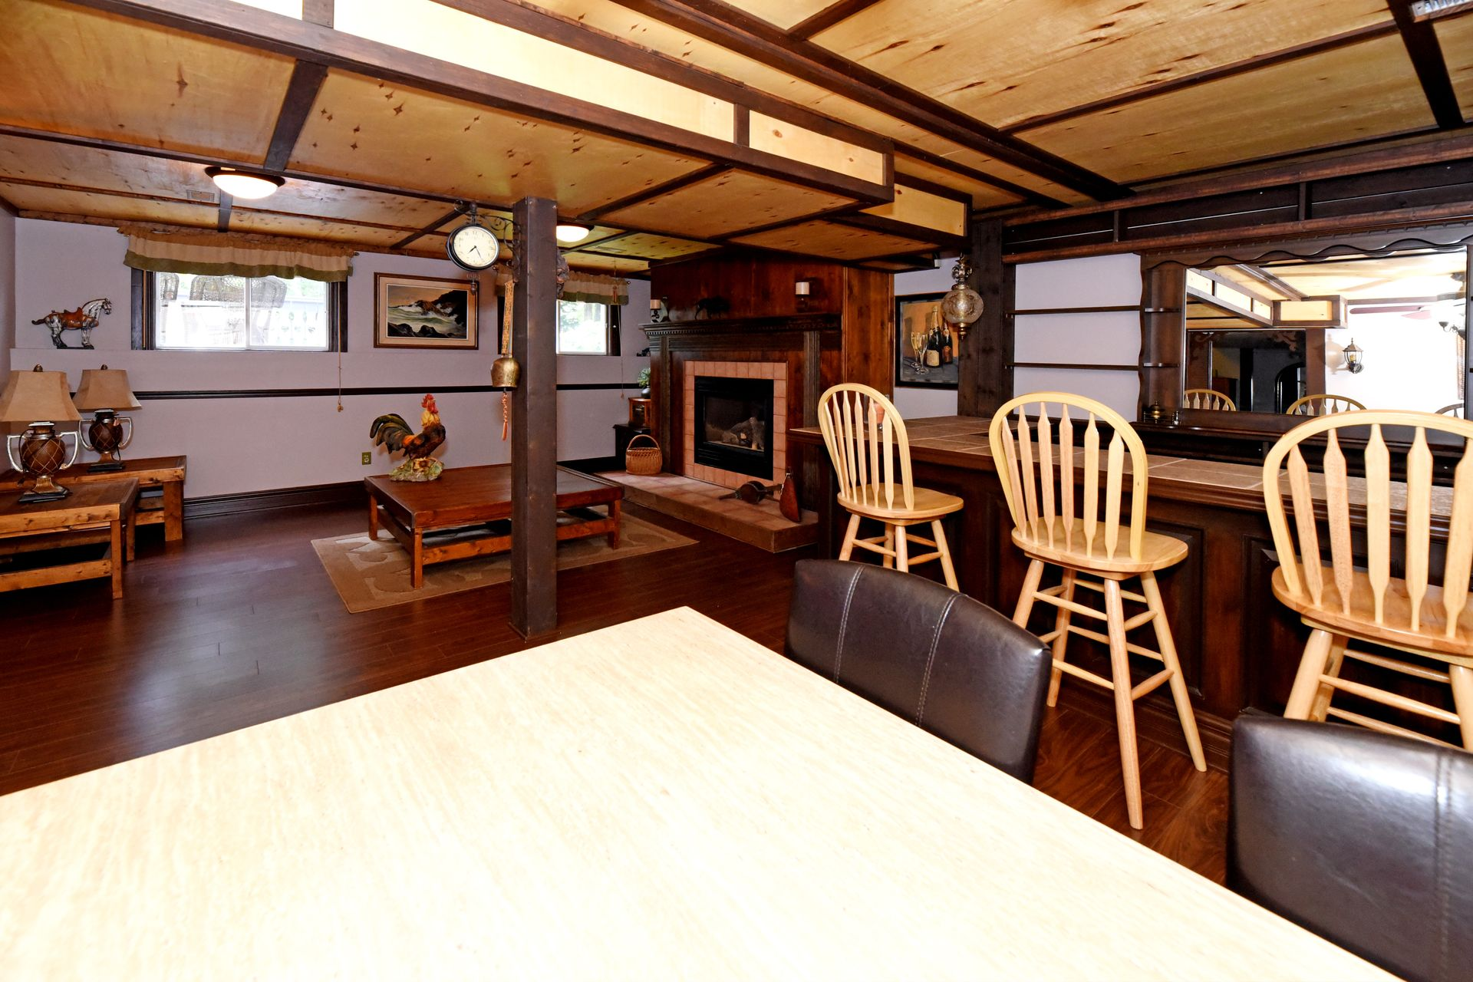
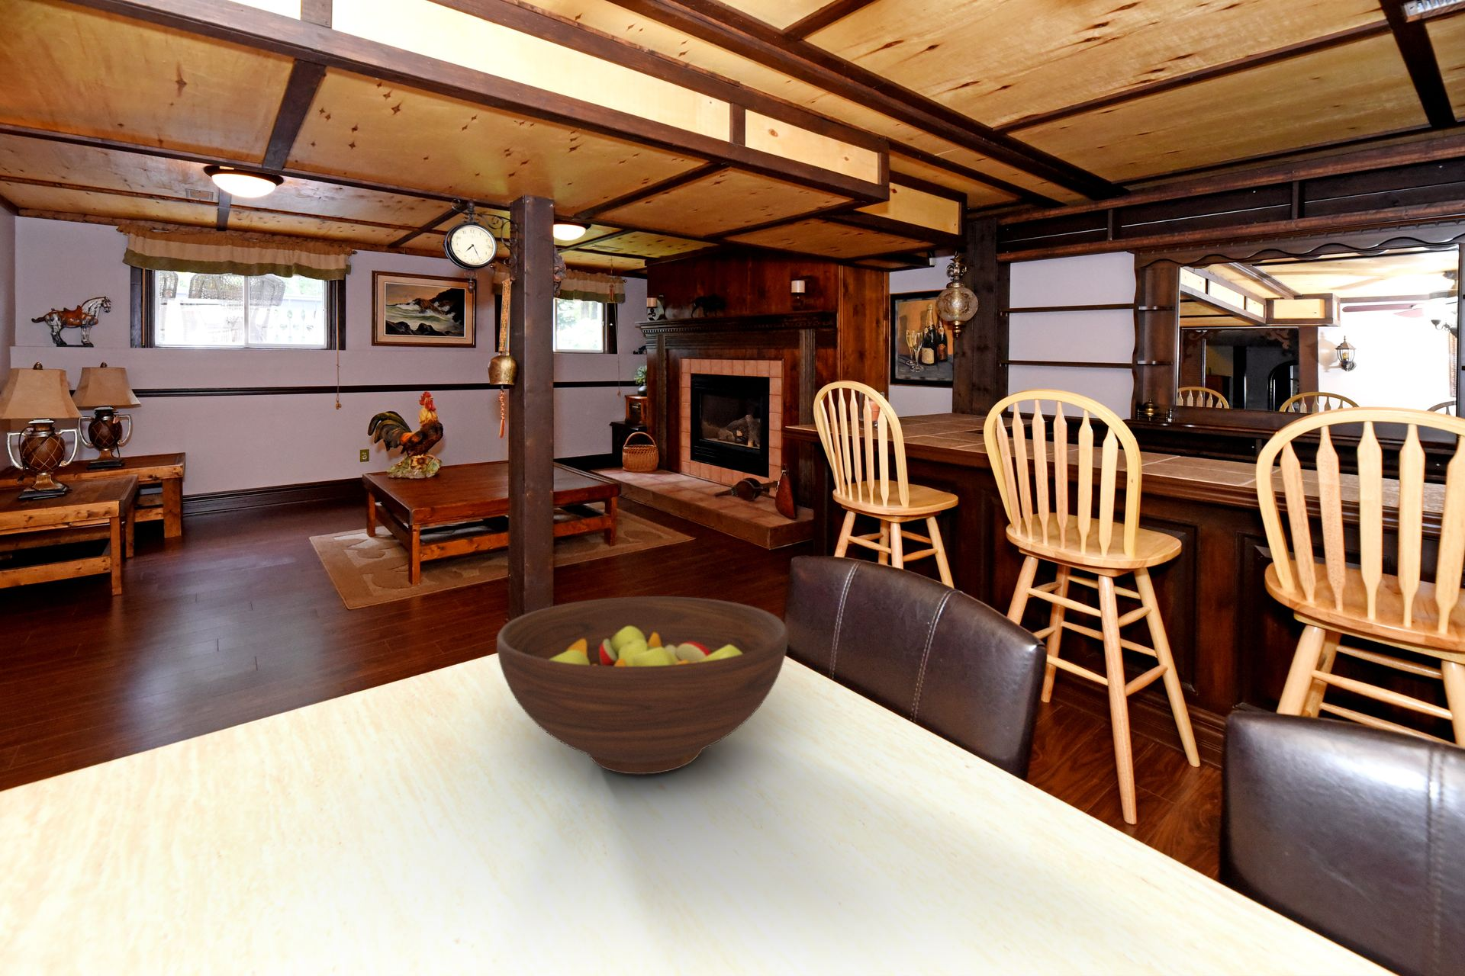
+ fruit bowl [496,596,789,776]
